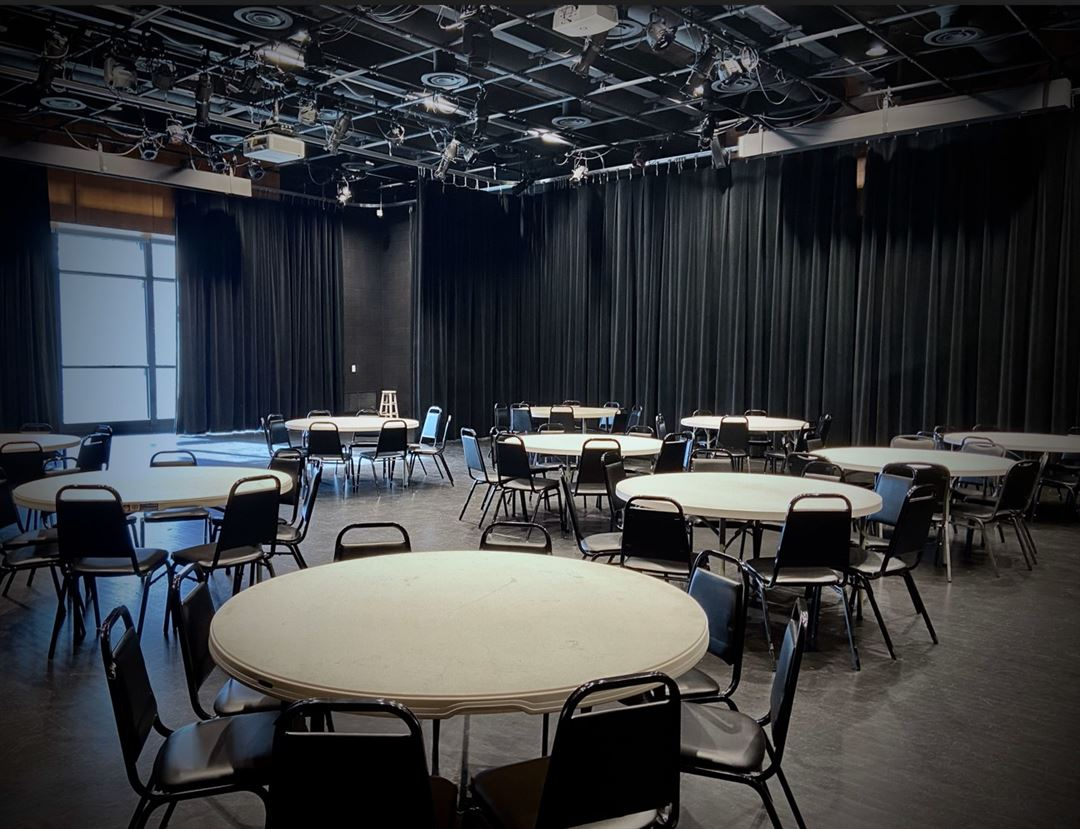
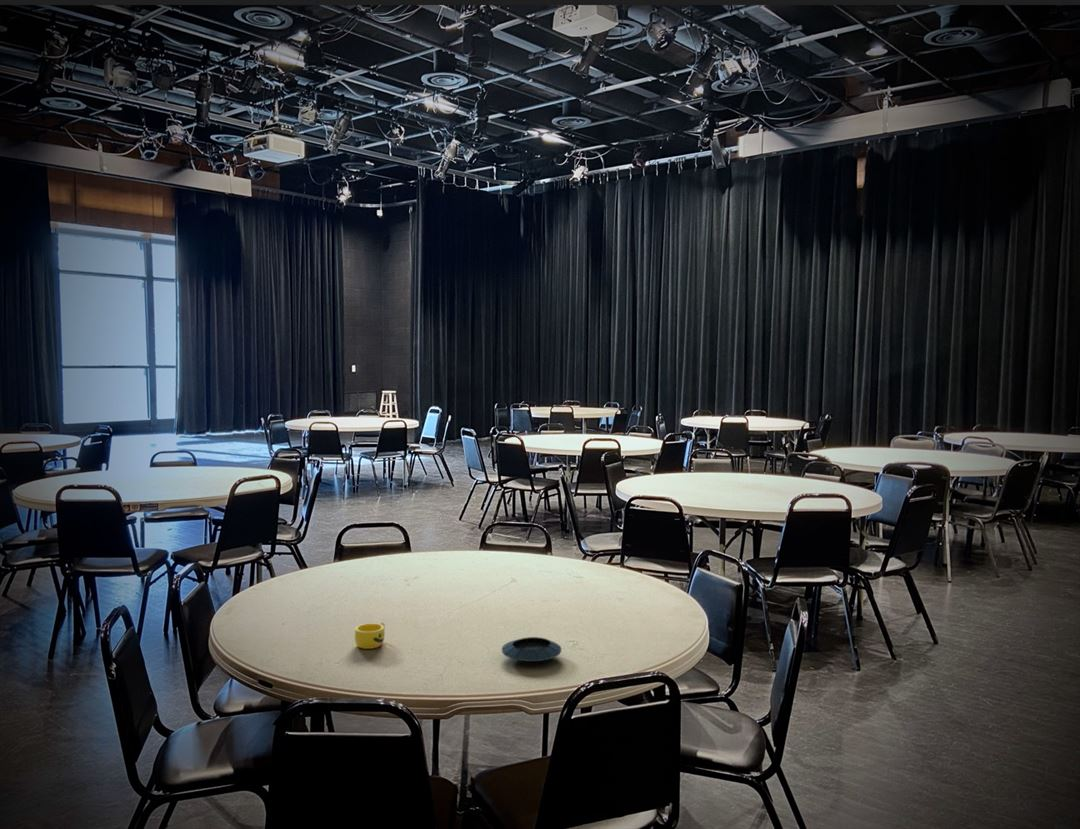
+ saucer [501,636,562,662]
+ cup [354,621,386,650]
